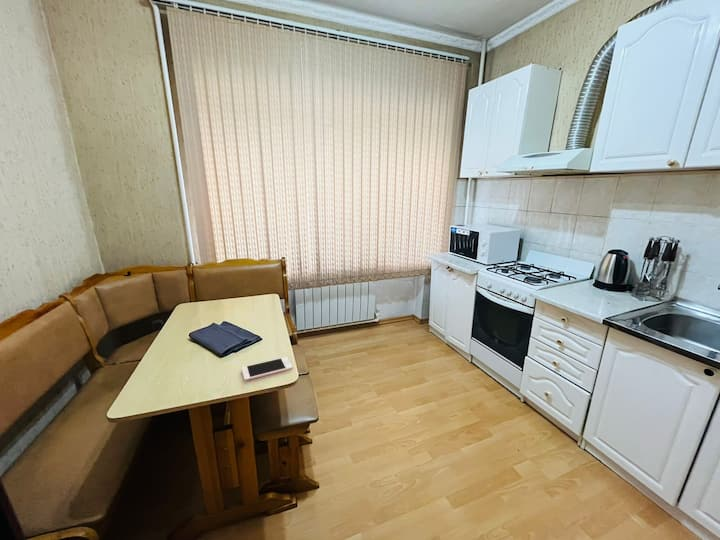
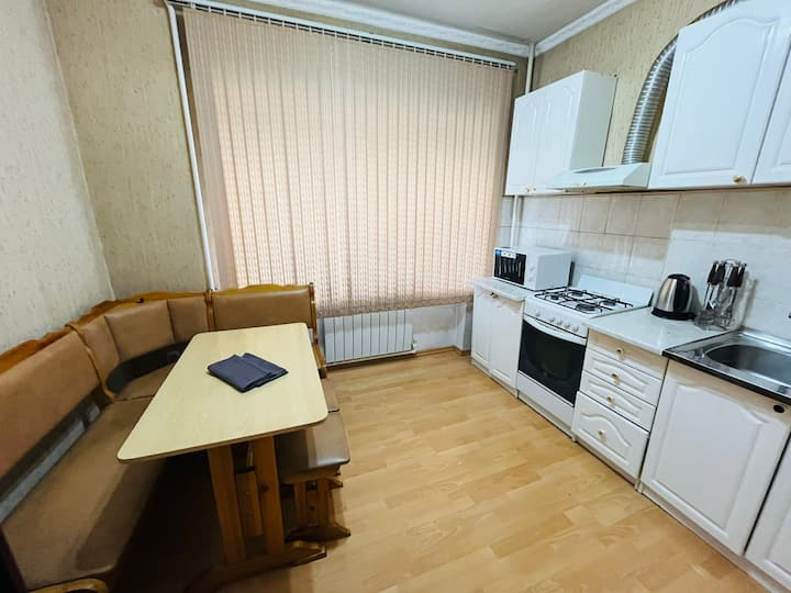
- cell phone [241,356,294,382]
